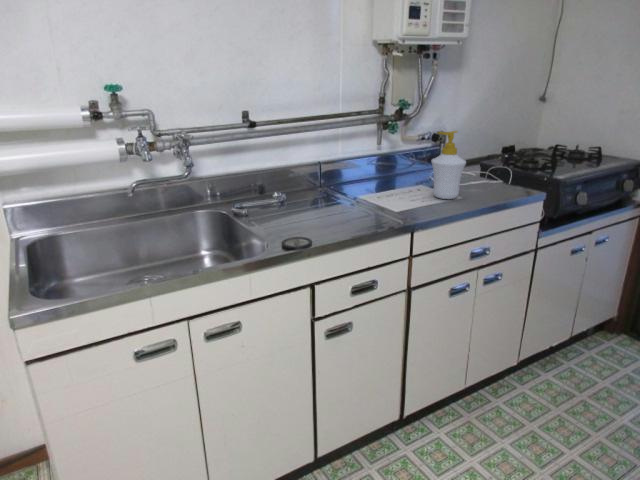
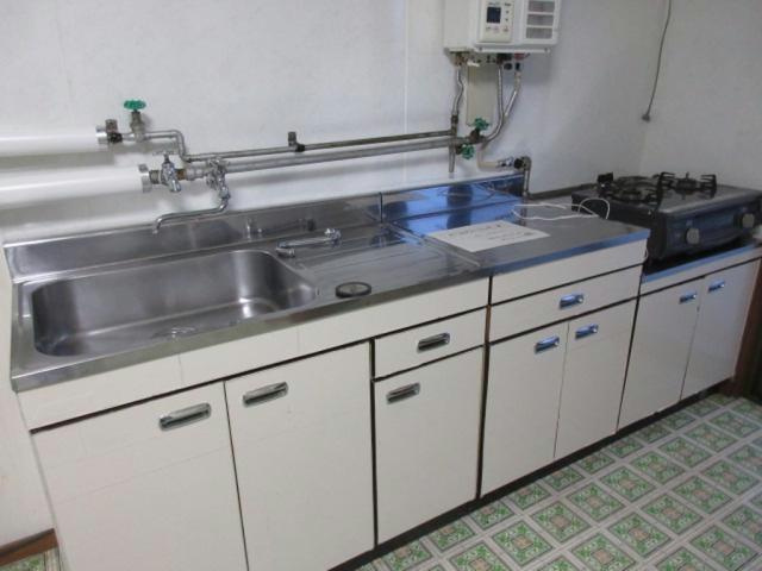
- soap bottle [430,130,467,200]
